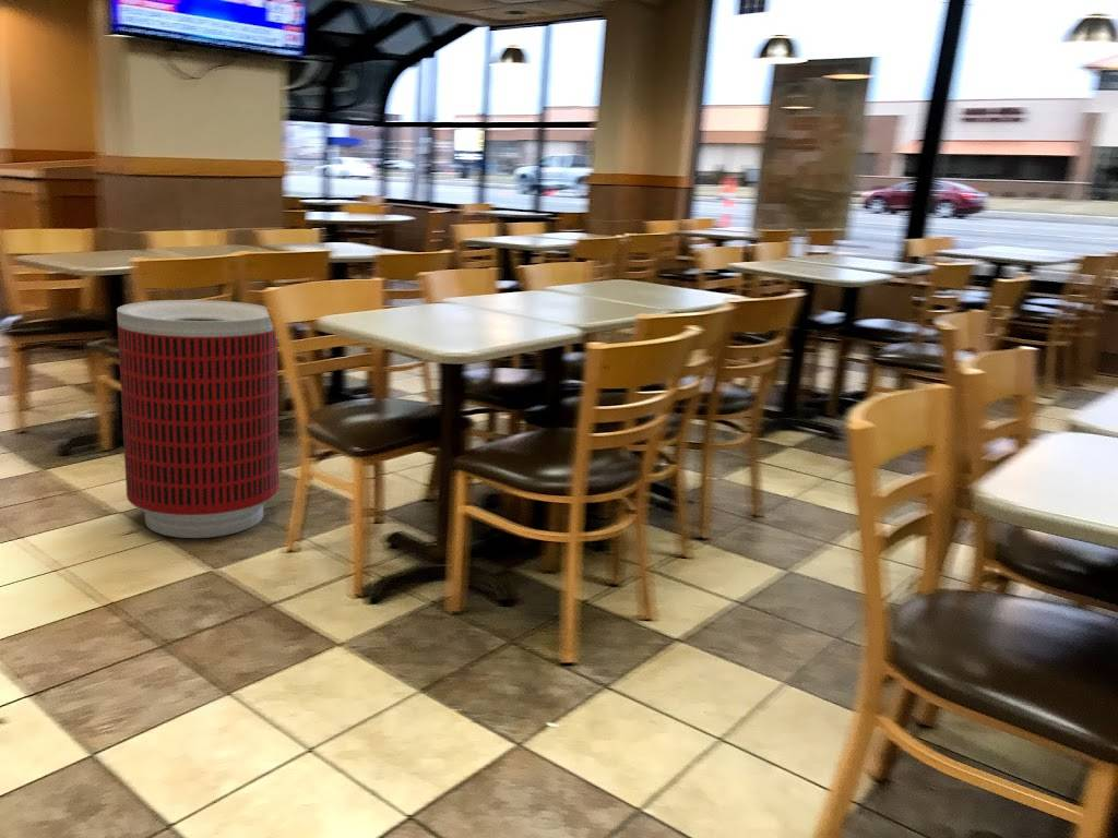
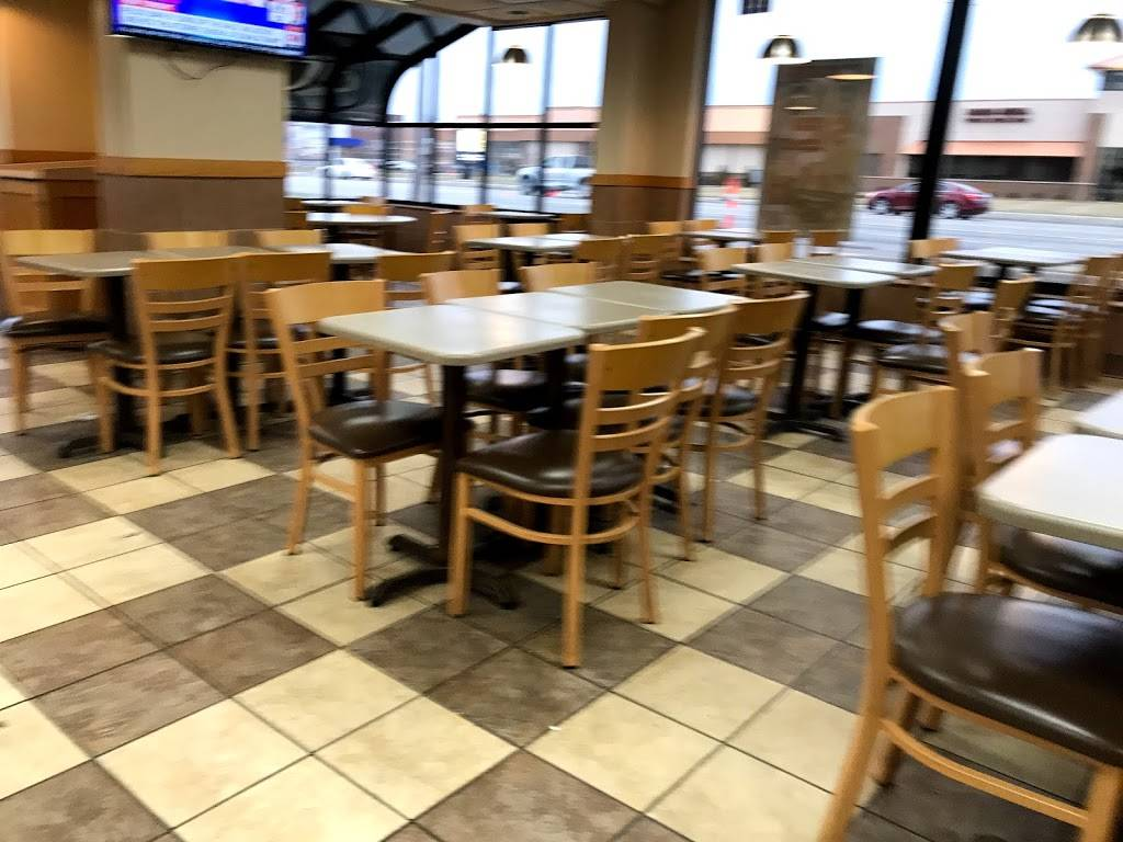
- trash can [116,299,280,539]
